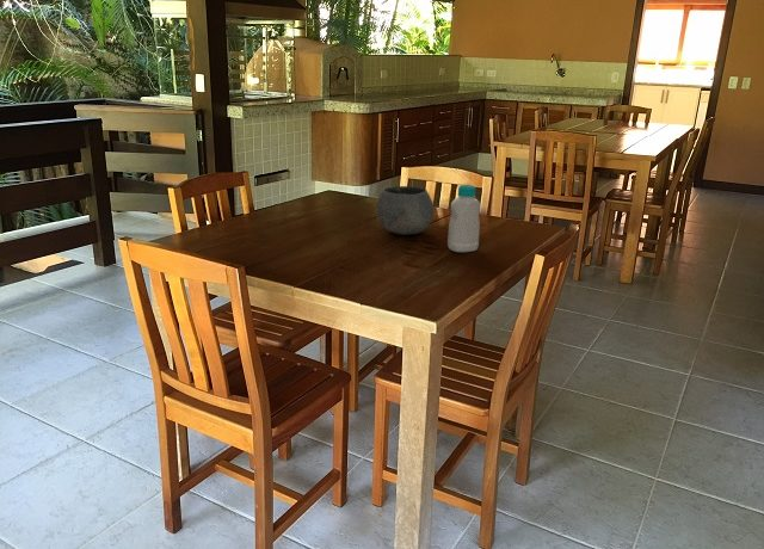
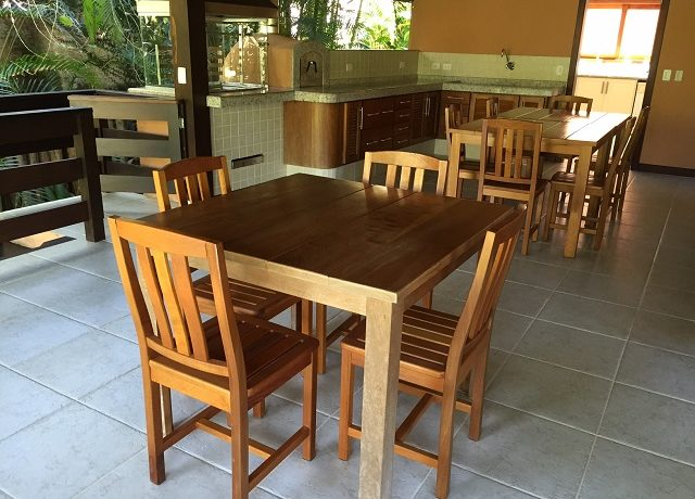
- bottle [446,184,481,253]
- bowl [376,185,436,236]
